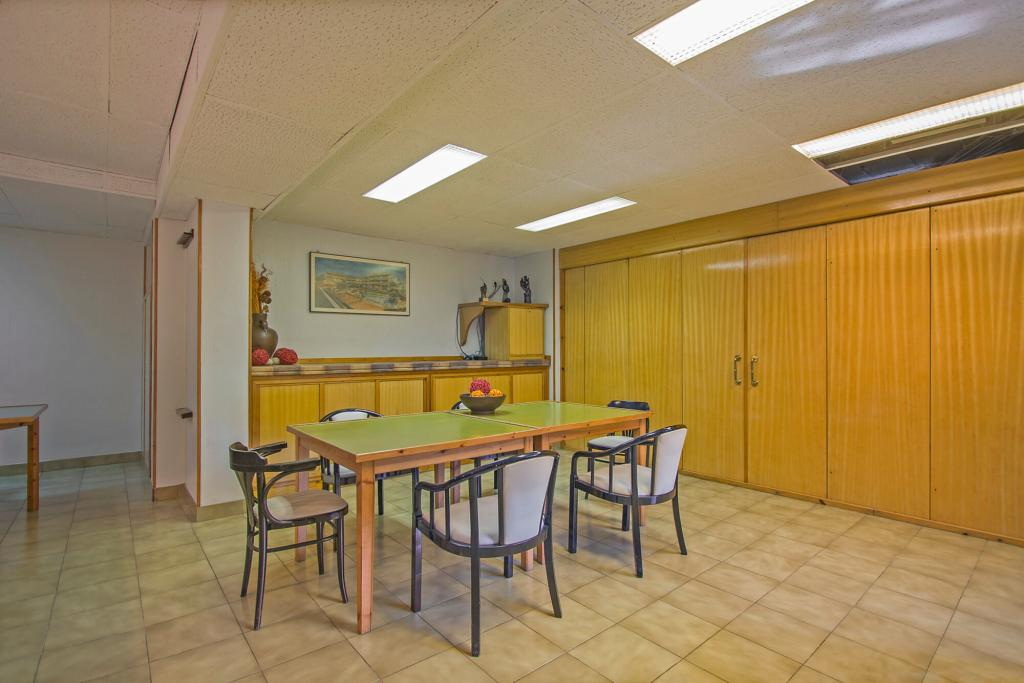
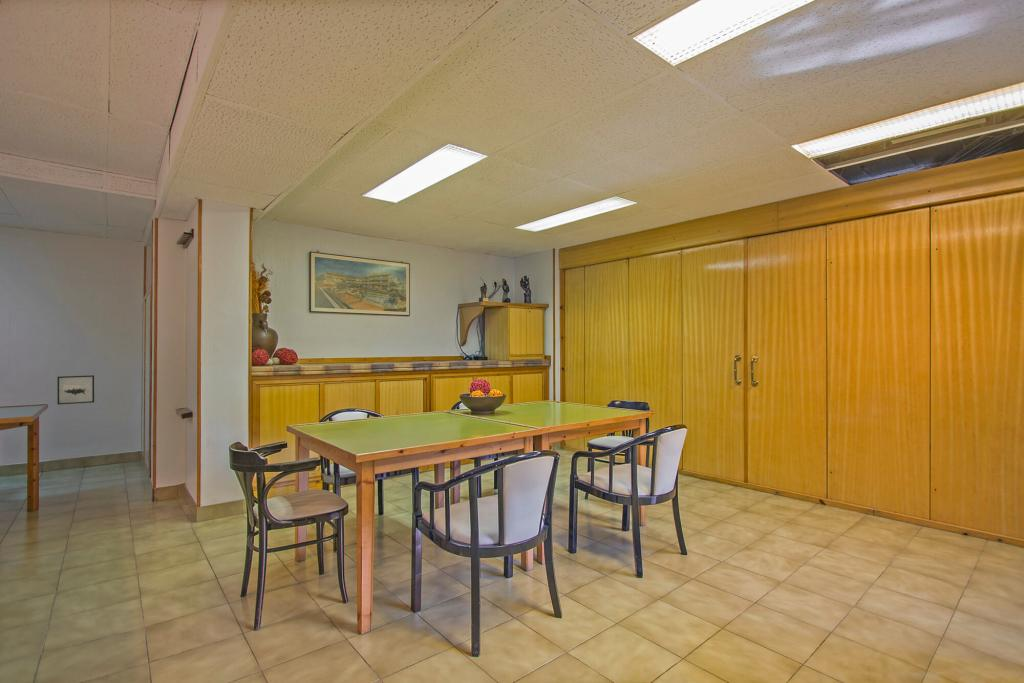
+ wall art [57,374,95,405]
